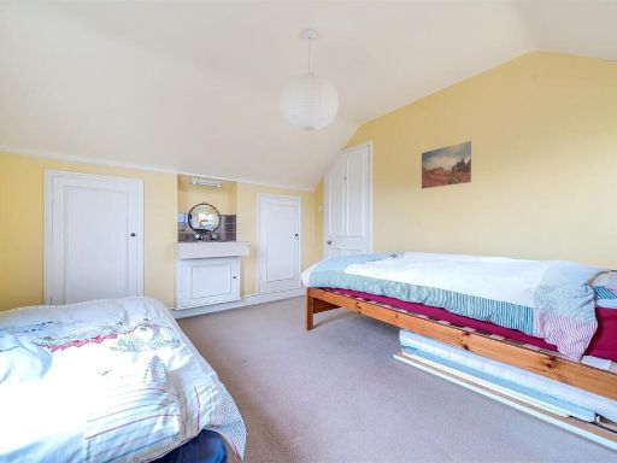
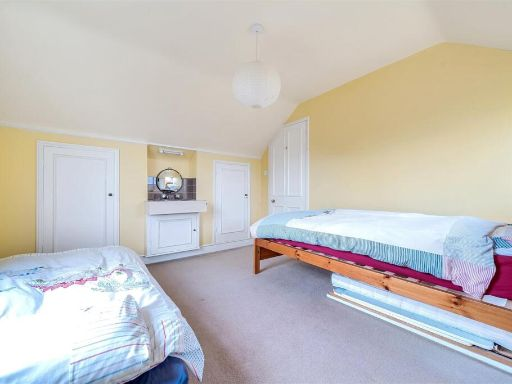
- wall art [421,140,472,189]
